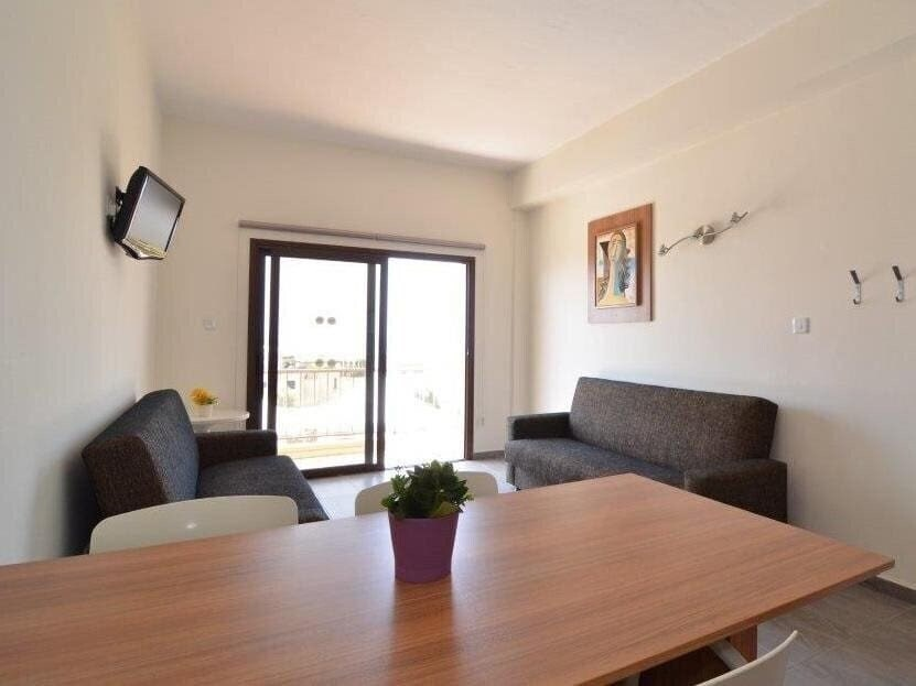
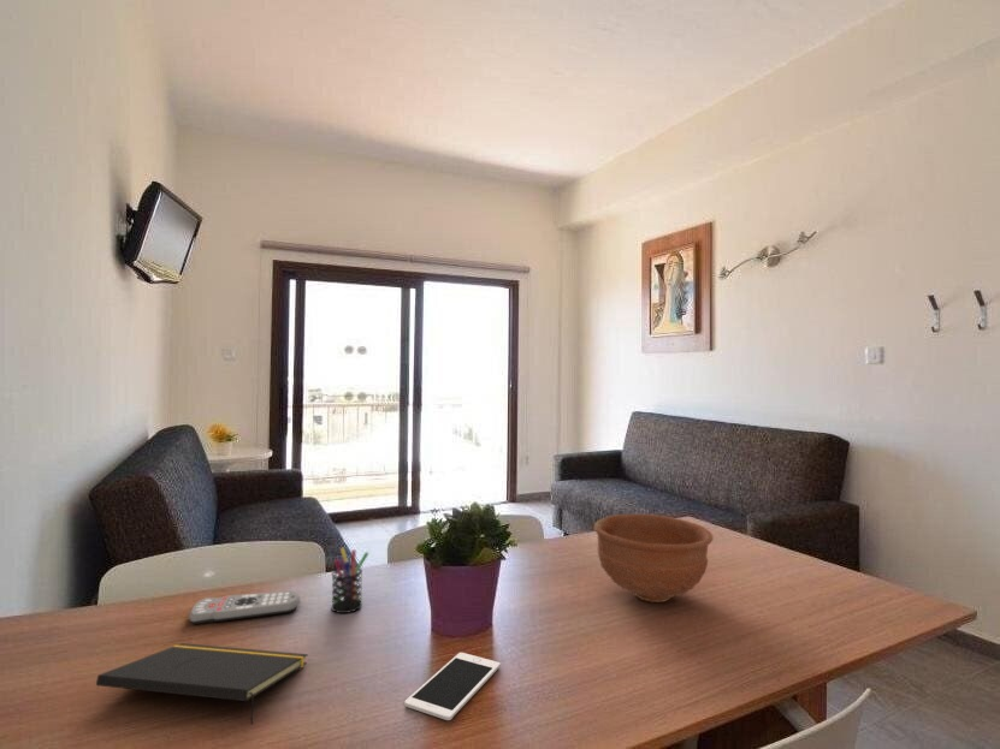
+ notepad [95,642,309,726]
+ remote control [188,590,302,625]
+ bowl [593,512,715,604]
+ cell phone [403,652,502,721]
+ pen holder [330,546,371,614]
